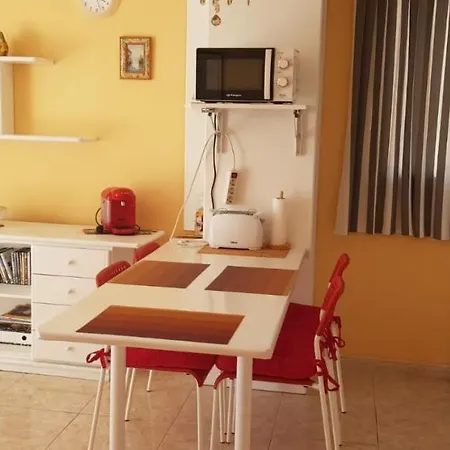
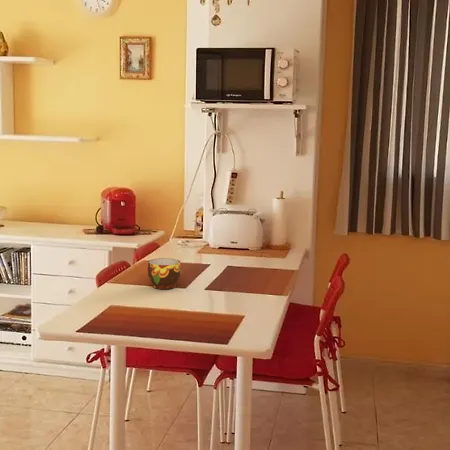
+ cup [147,257,182,290]
